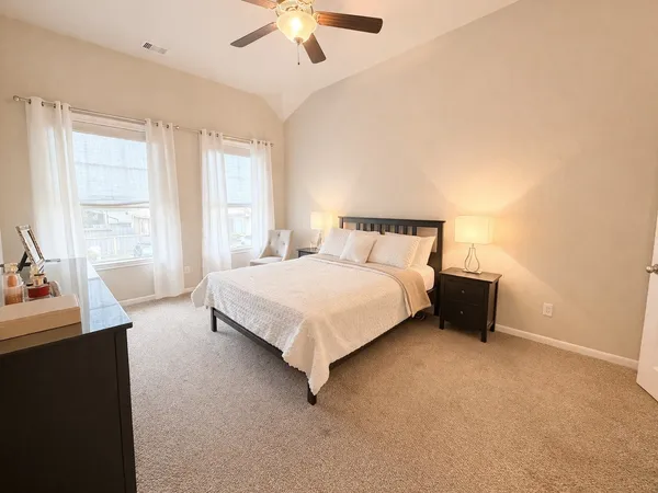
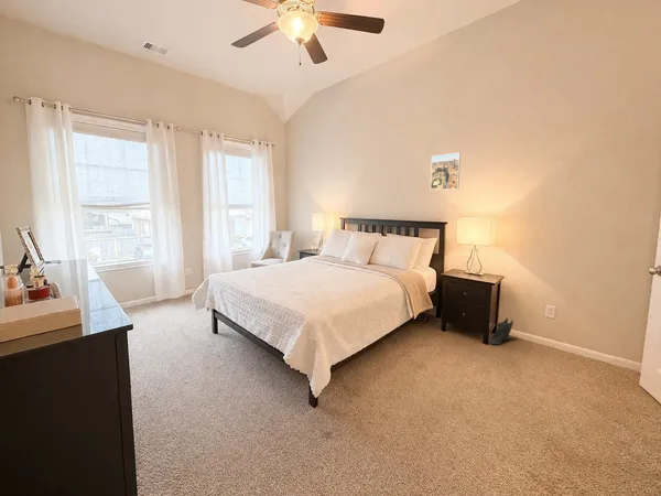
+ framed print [430,151,462,192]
+ sneaker [488,316,514,346]
